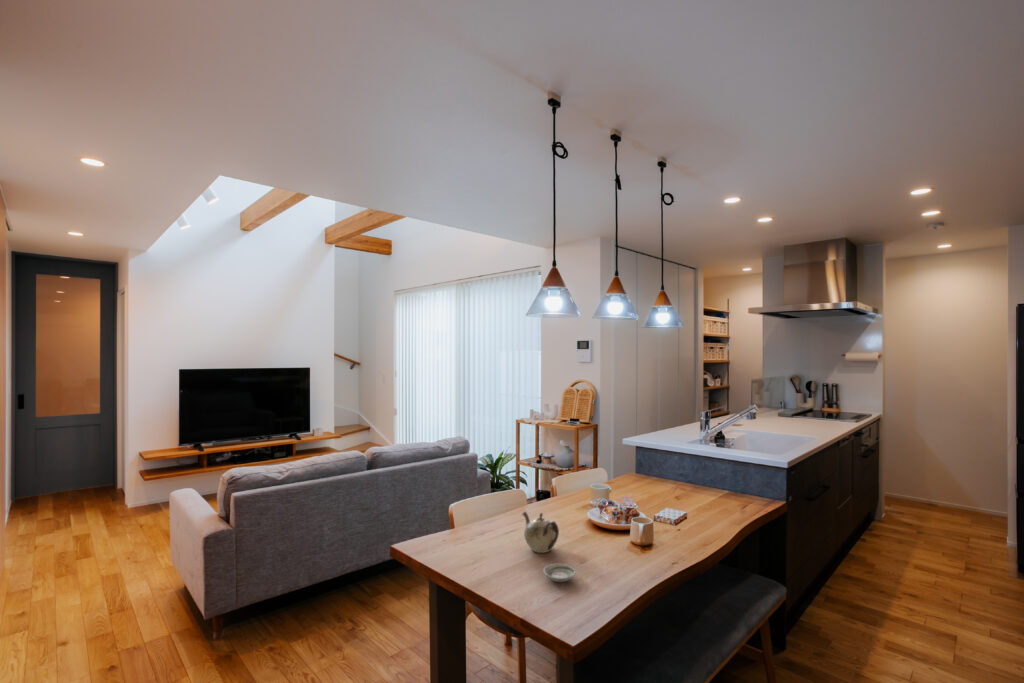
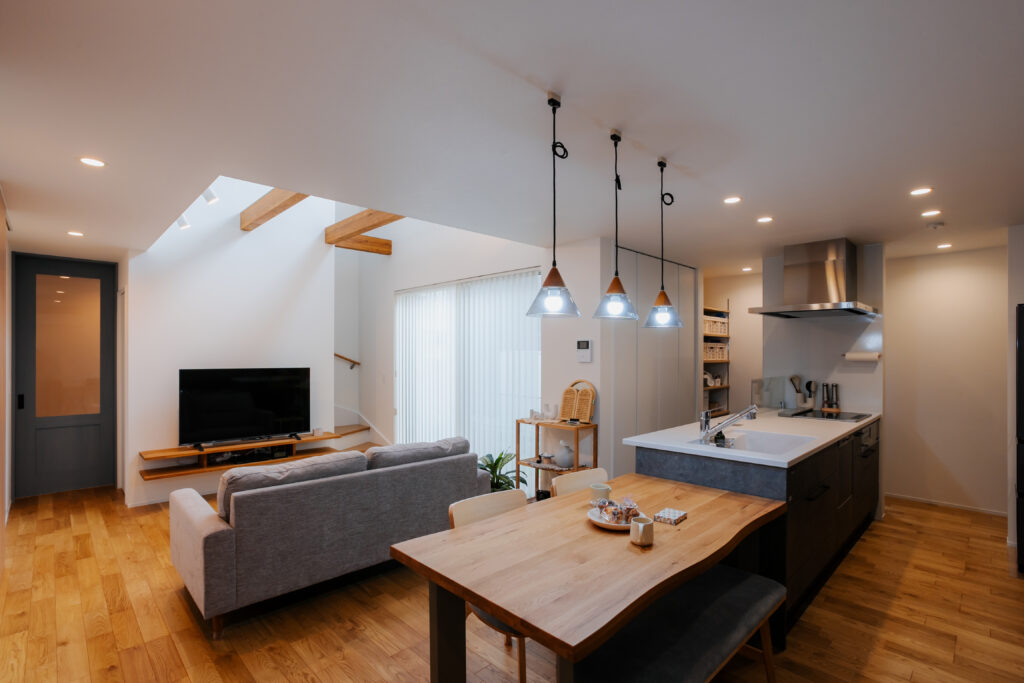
- teapot [521,511,560,554]
- saucer [542,563,577,583]
